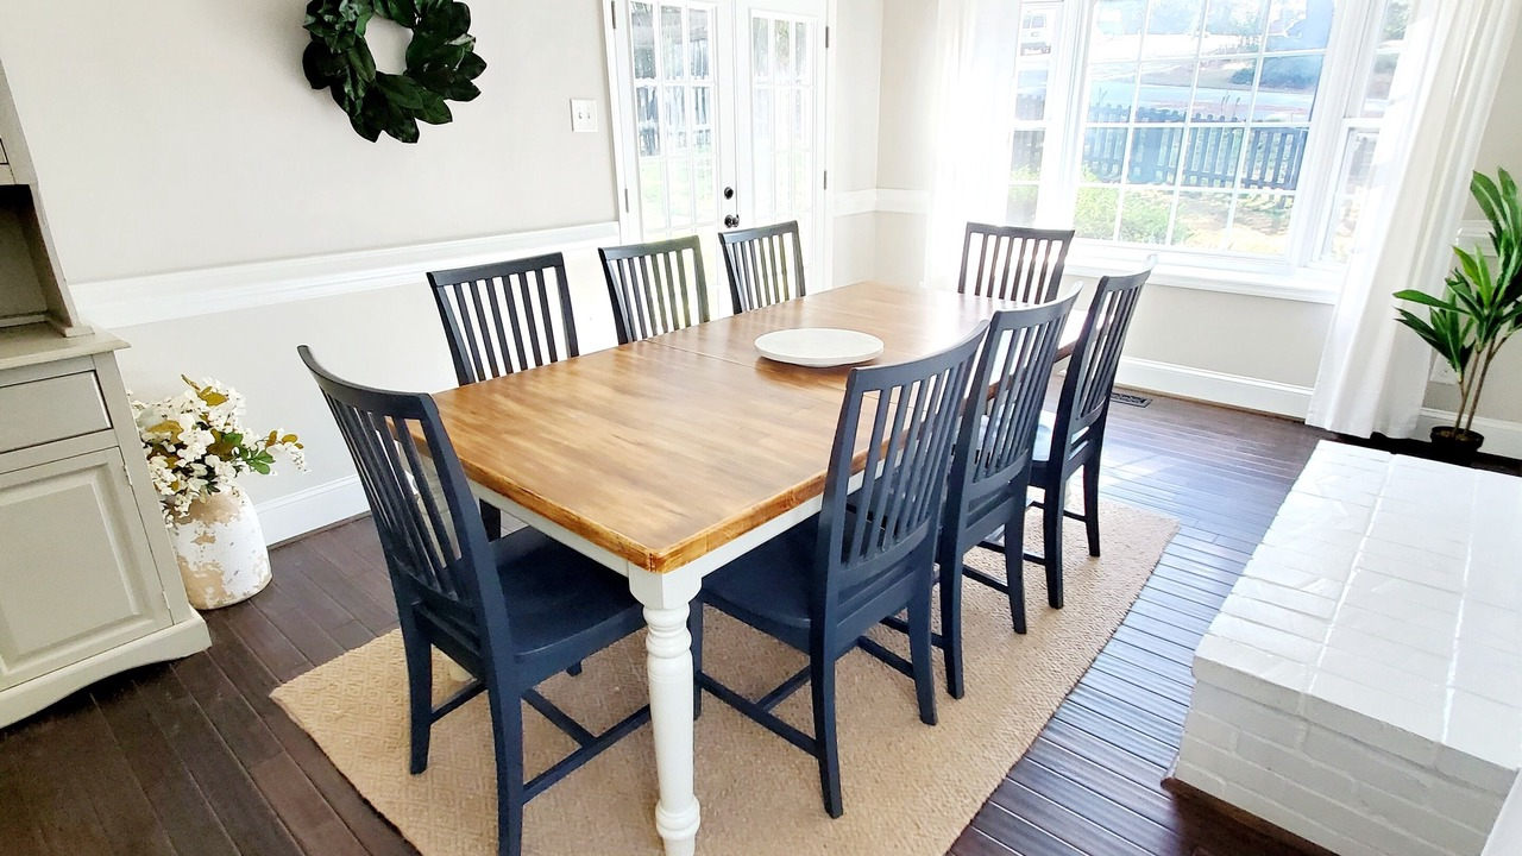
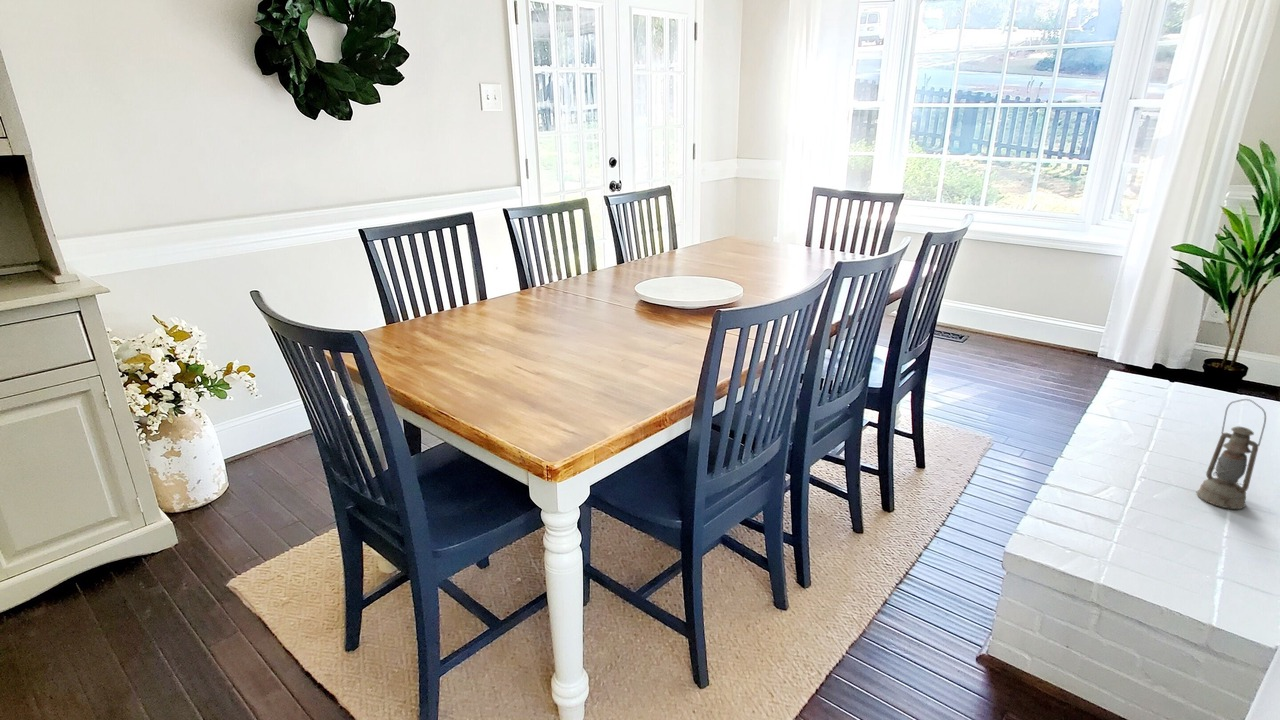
+ lantern [1196,398,1267,510]
